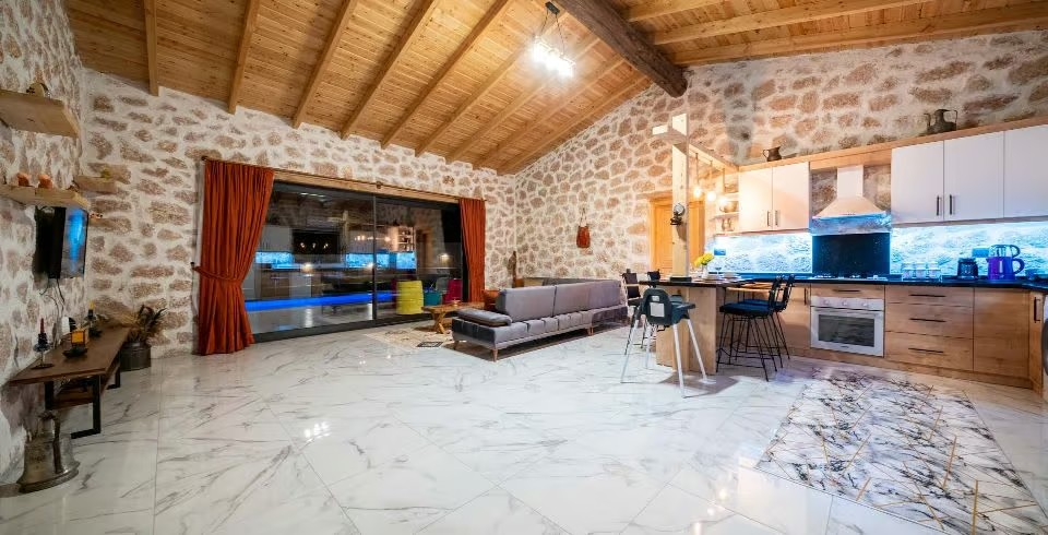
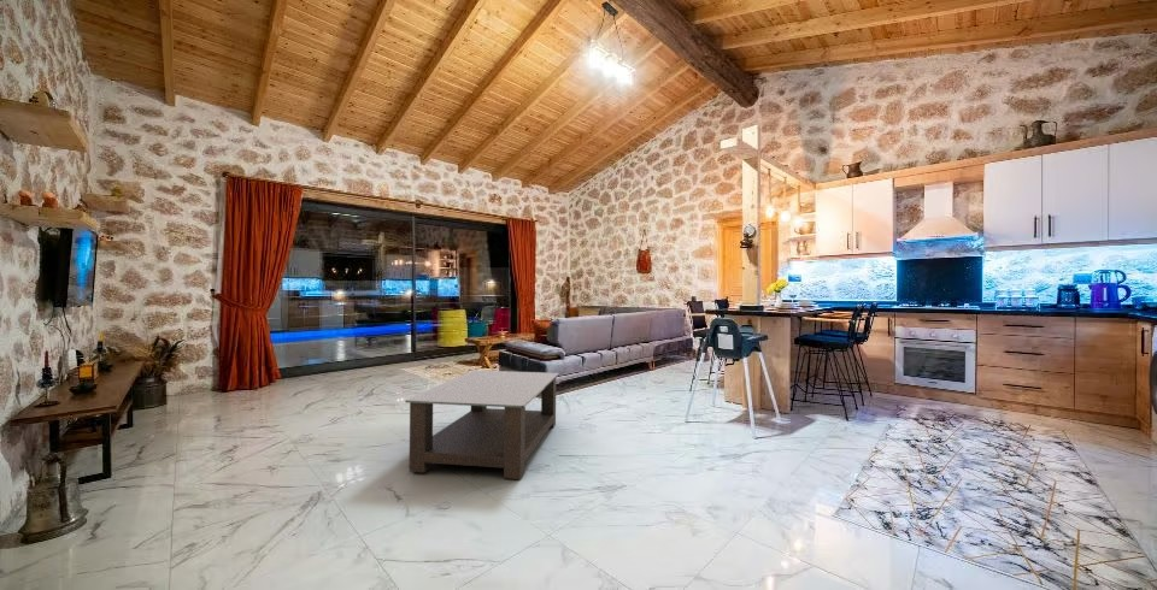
+ coffee table [405,370,560,480]
